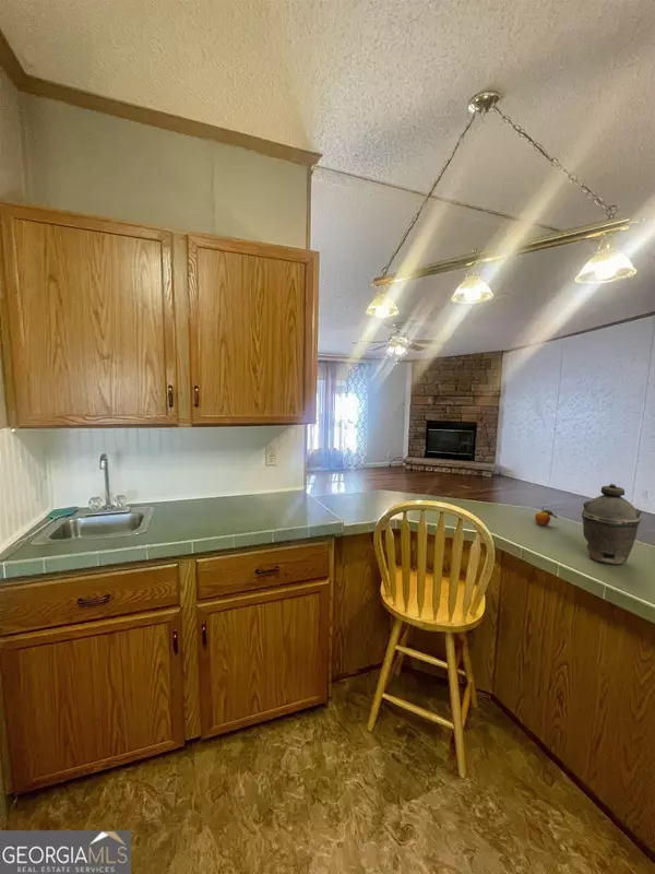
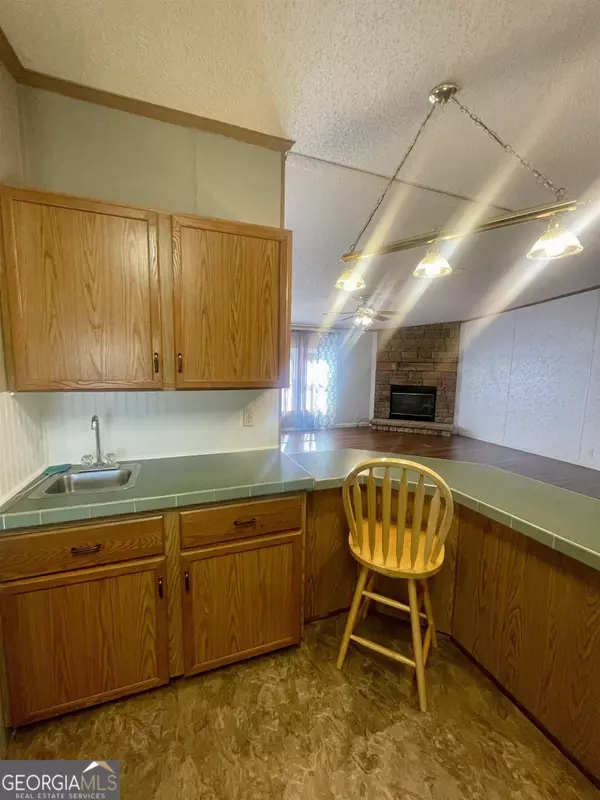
- kettle [581,483,642,566]
- fruit [534,506,559,527]
